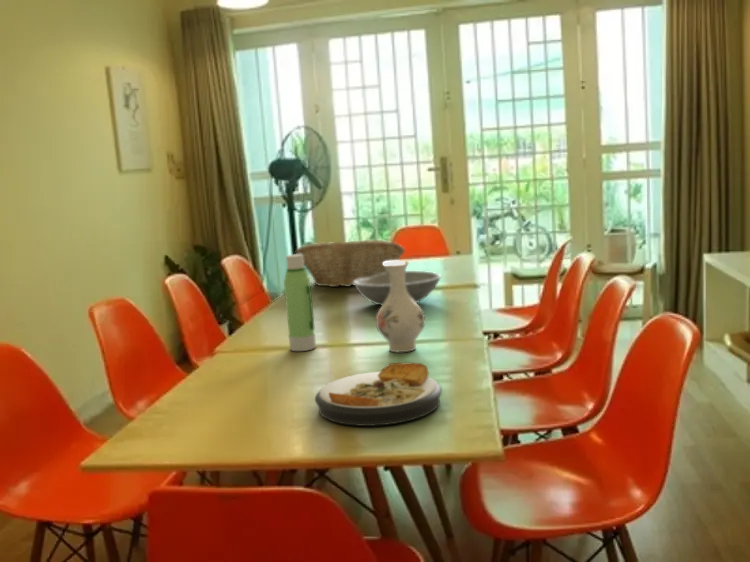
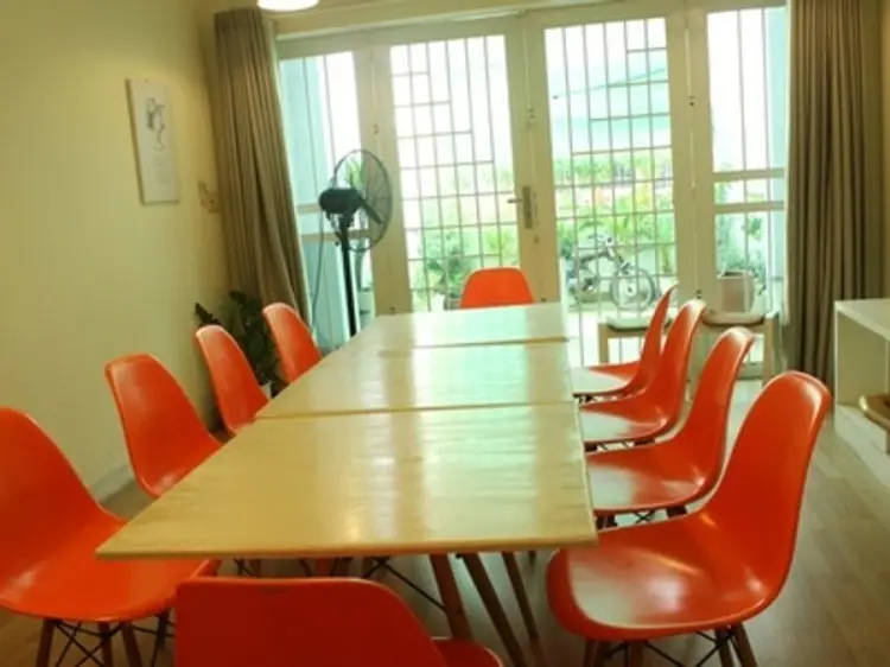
- plate [314,361,443,427]
- vase [375,260,426,353]
- bowl [354,270,442,306]
- water bottle [283,253,317,352]
- fruit basket [295,239,406,288]
